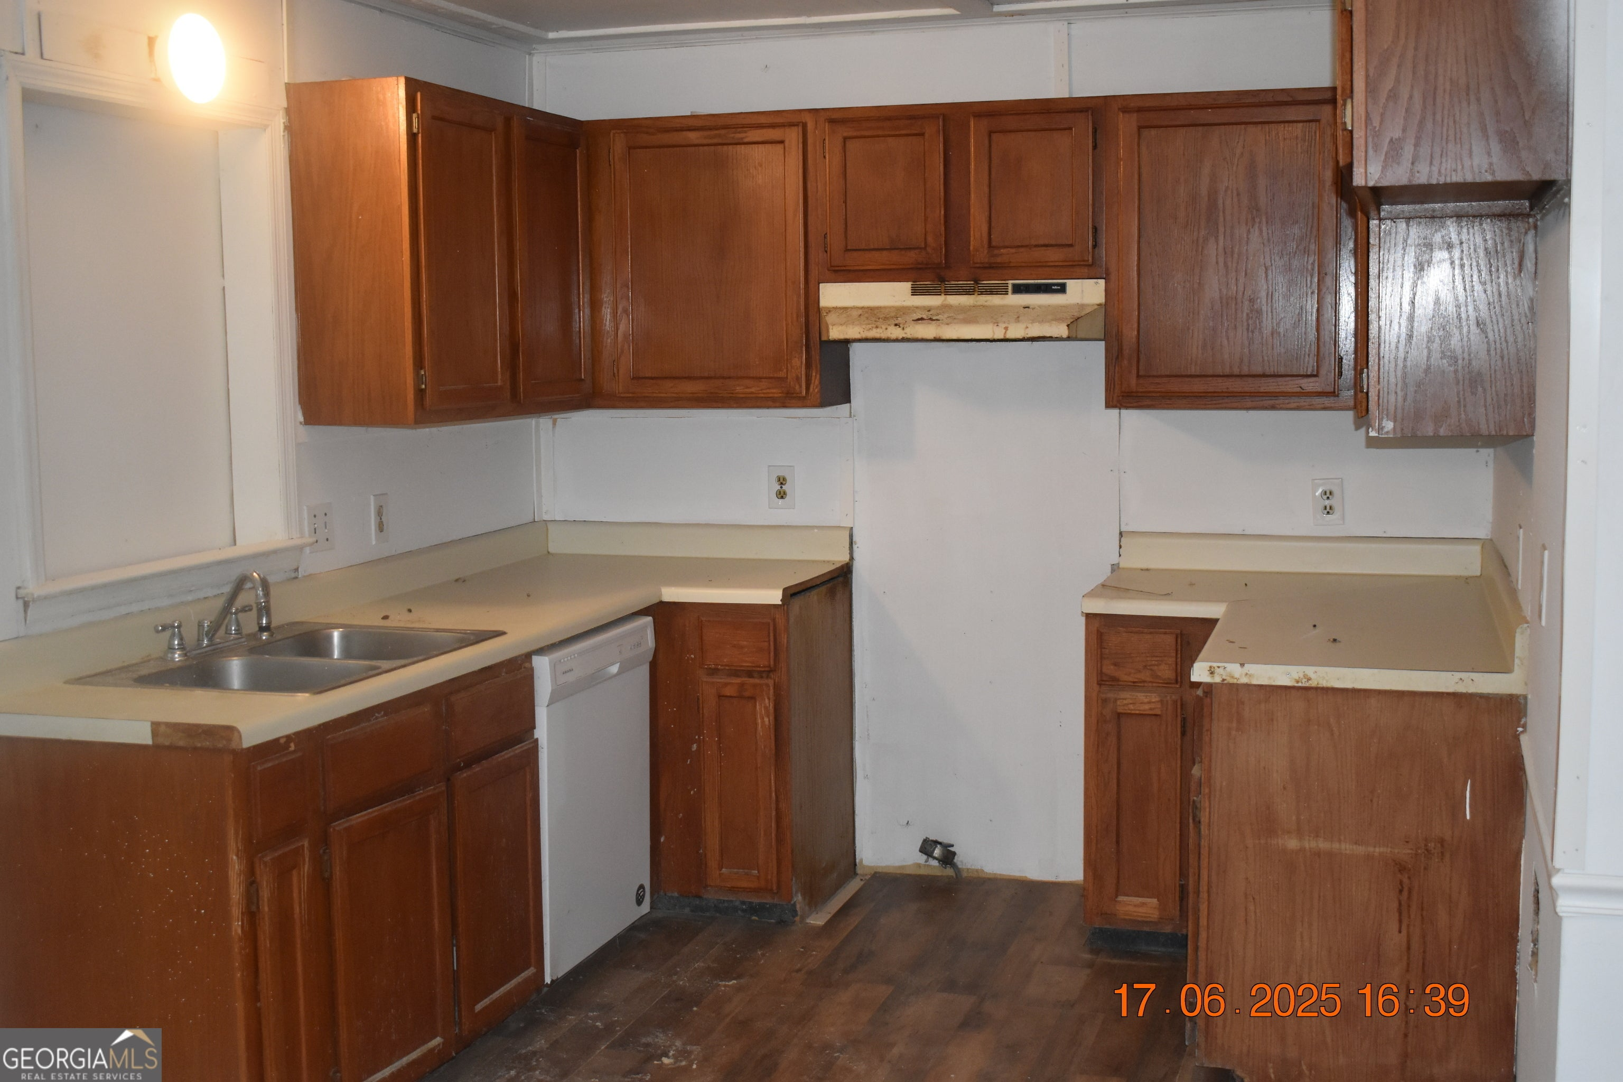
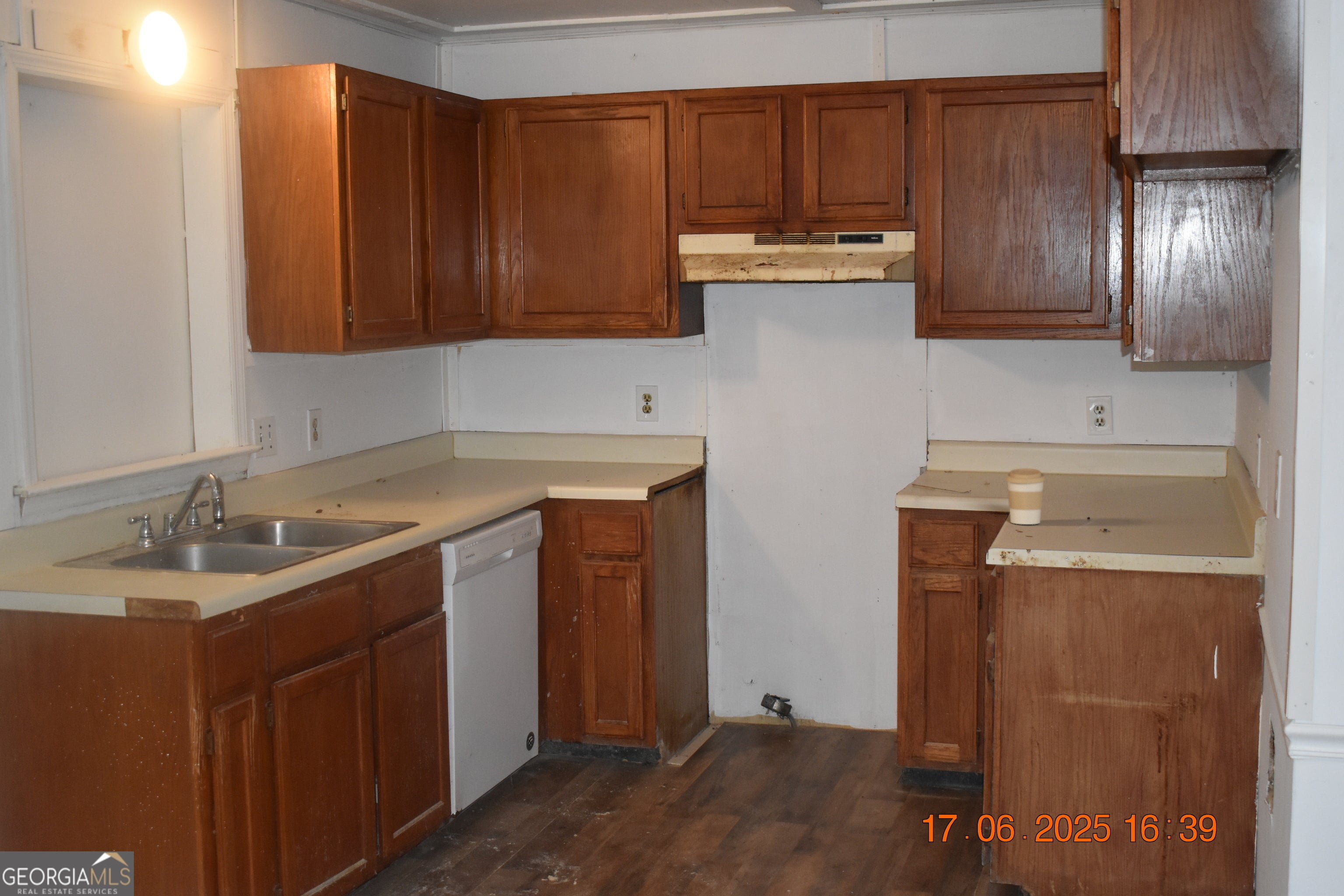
+ coffee cup [1005,468,1046,525]
